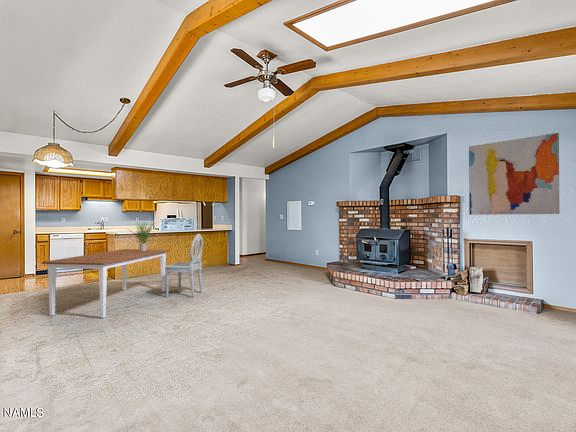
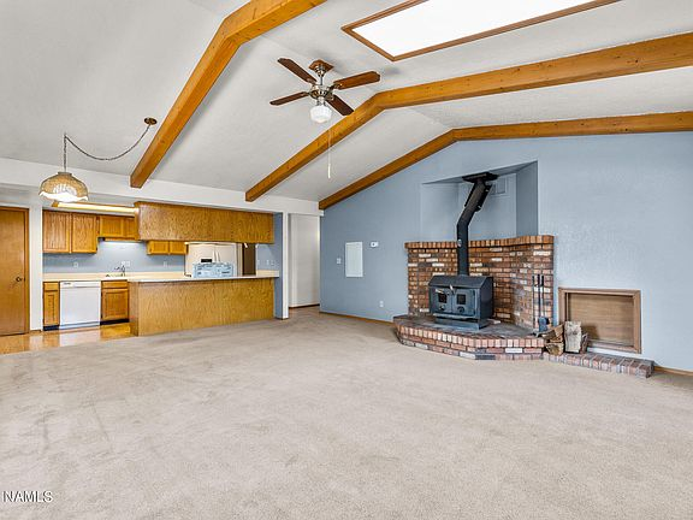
- wall art [468,132,561,216]
- dining table [41,248,171,319]
- potted plant [127,221,156,251]
- dining chair [165,233,204,298]
